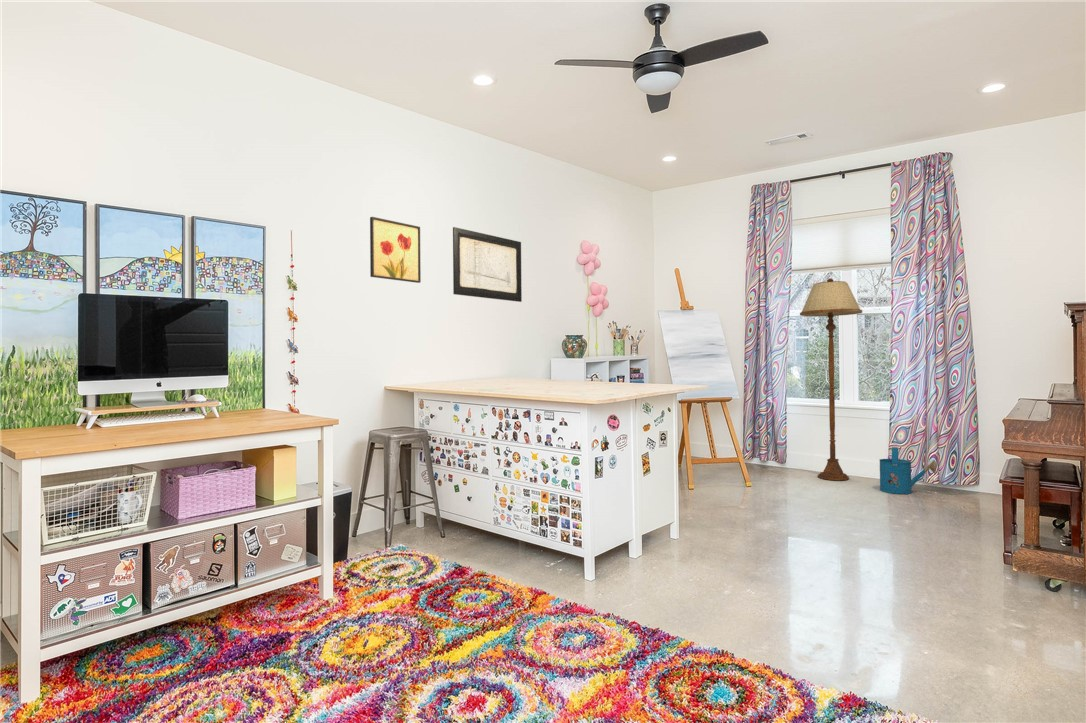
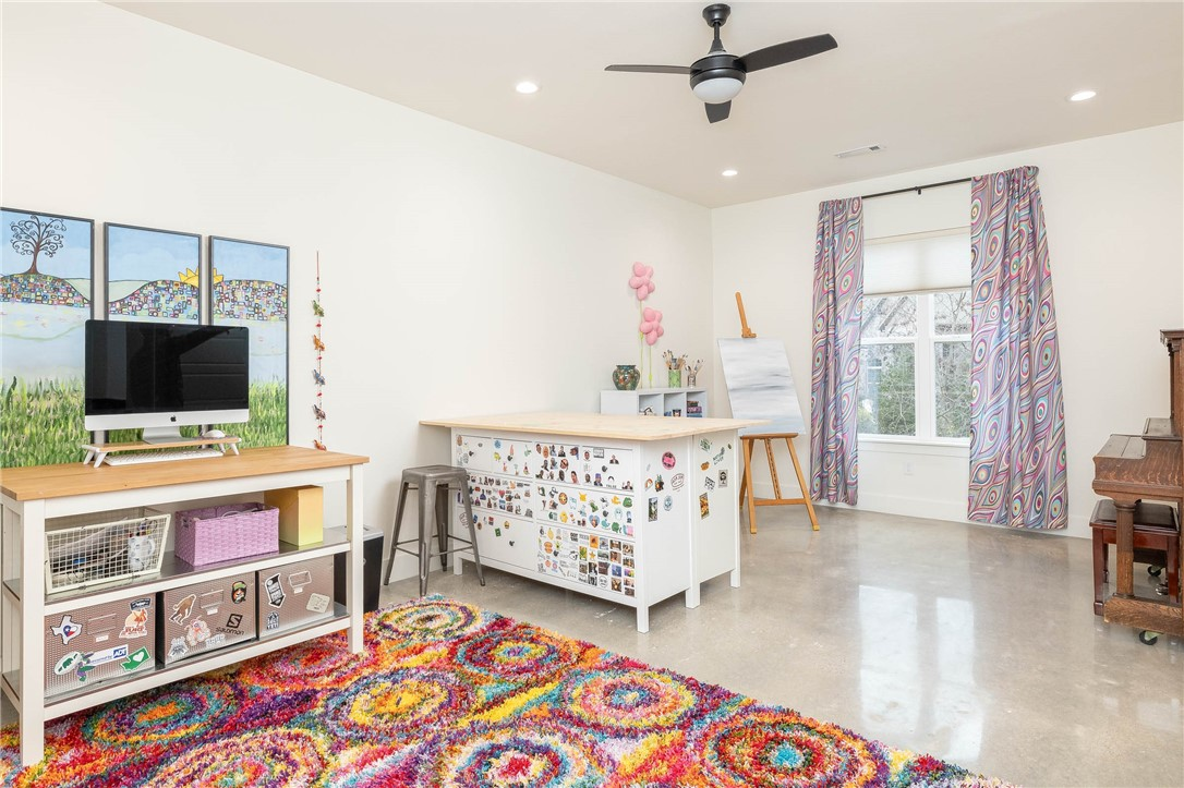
- wall art [369,216,422,284]
- floor lamp [799,277,863,481]
- wall art [452,226,523,303]
- watering can [878,446,937,495]
